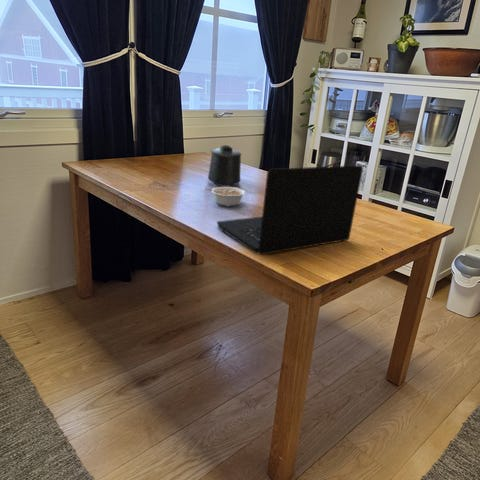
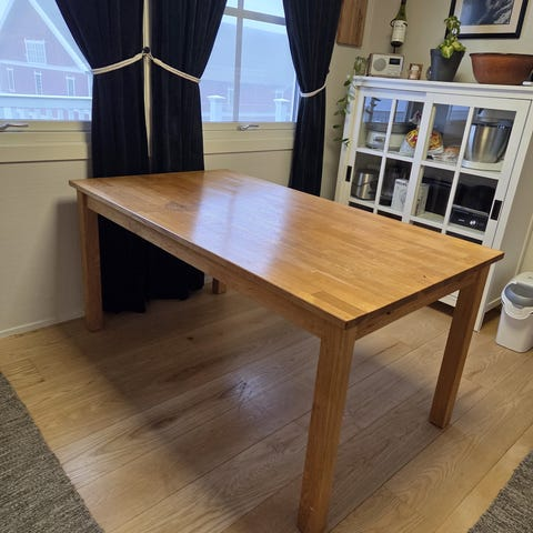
- laptop [216,164,364,256]
- legume [203,186,247,208]
- mug [207,144,242,187]
